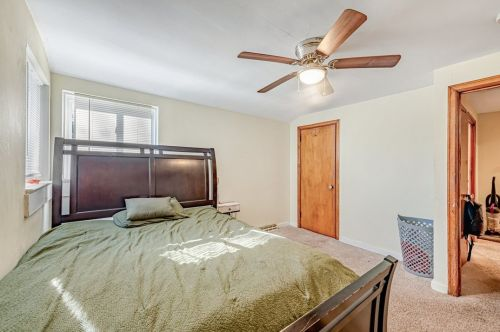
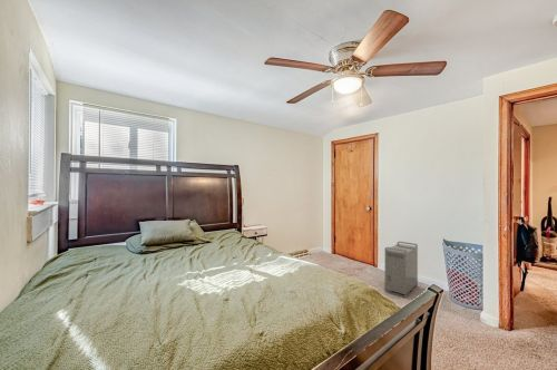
+ storage bin [384,241,419,299]
